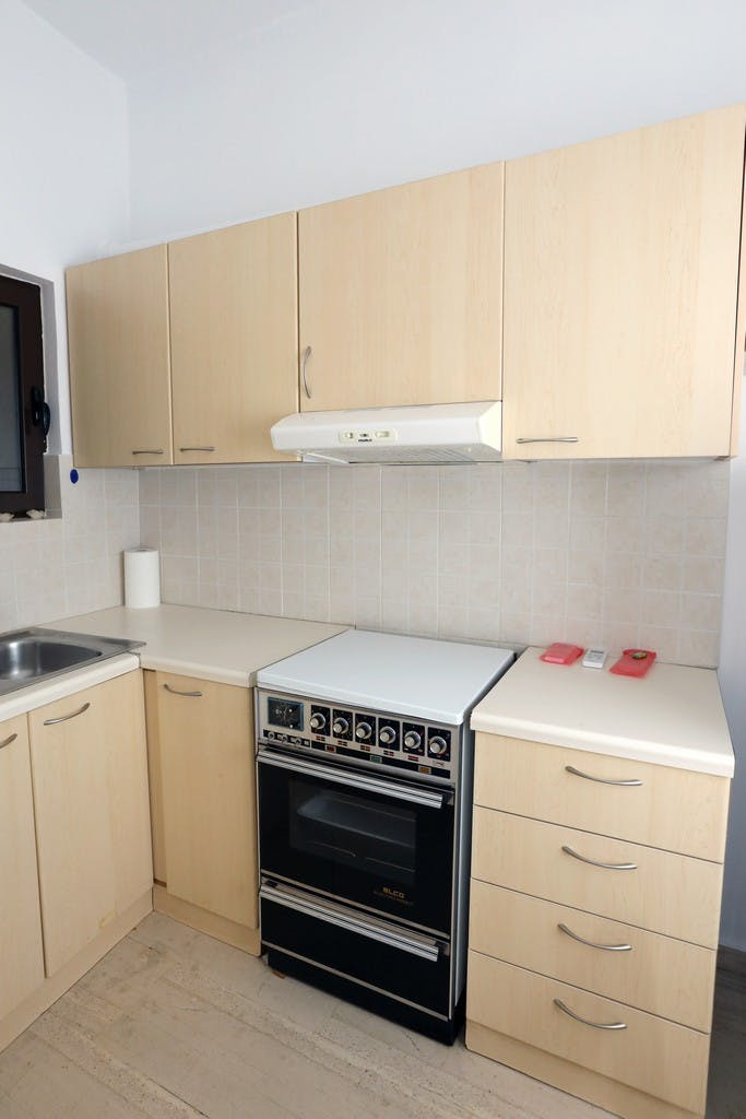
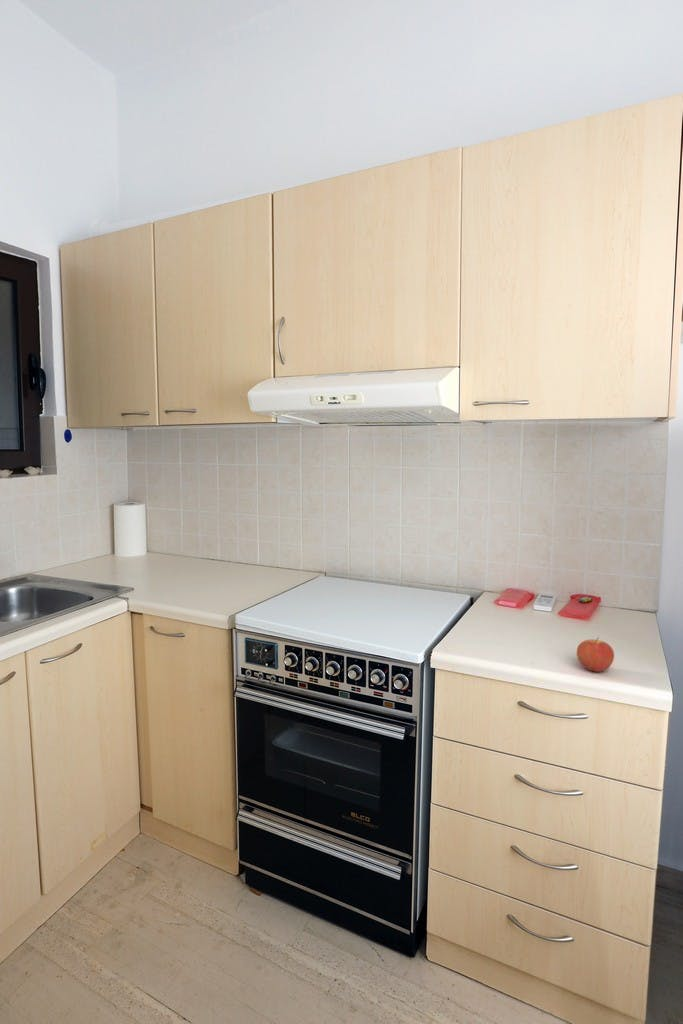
+ apple [576,636,615,673]
